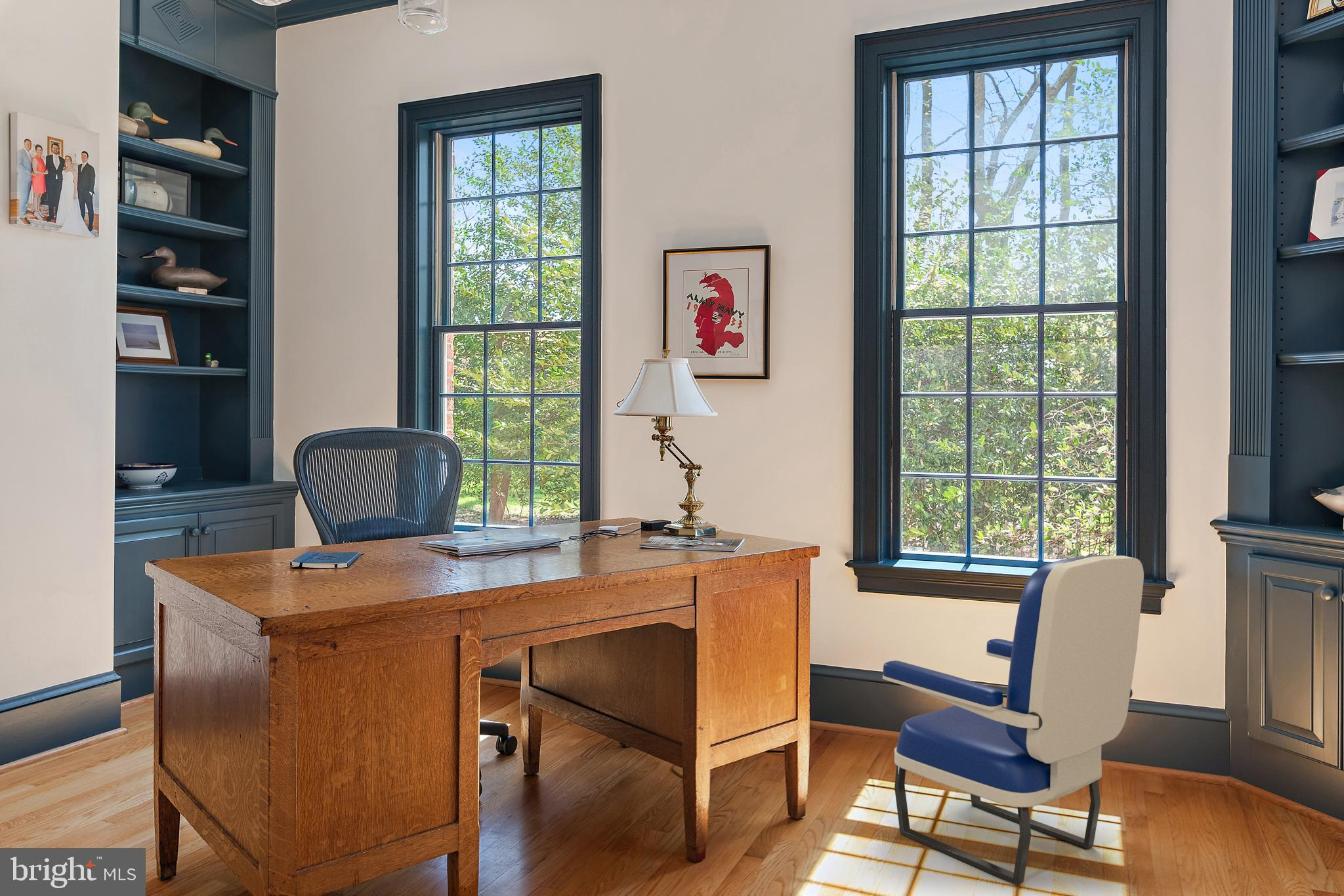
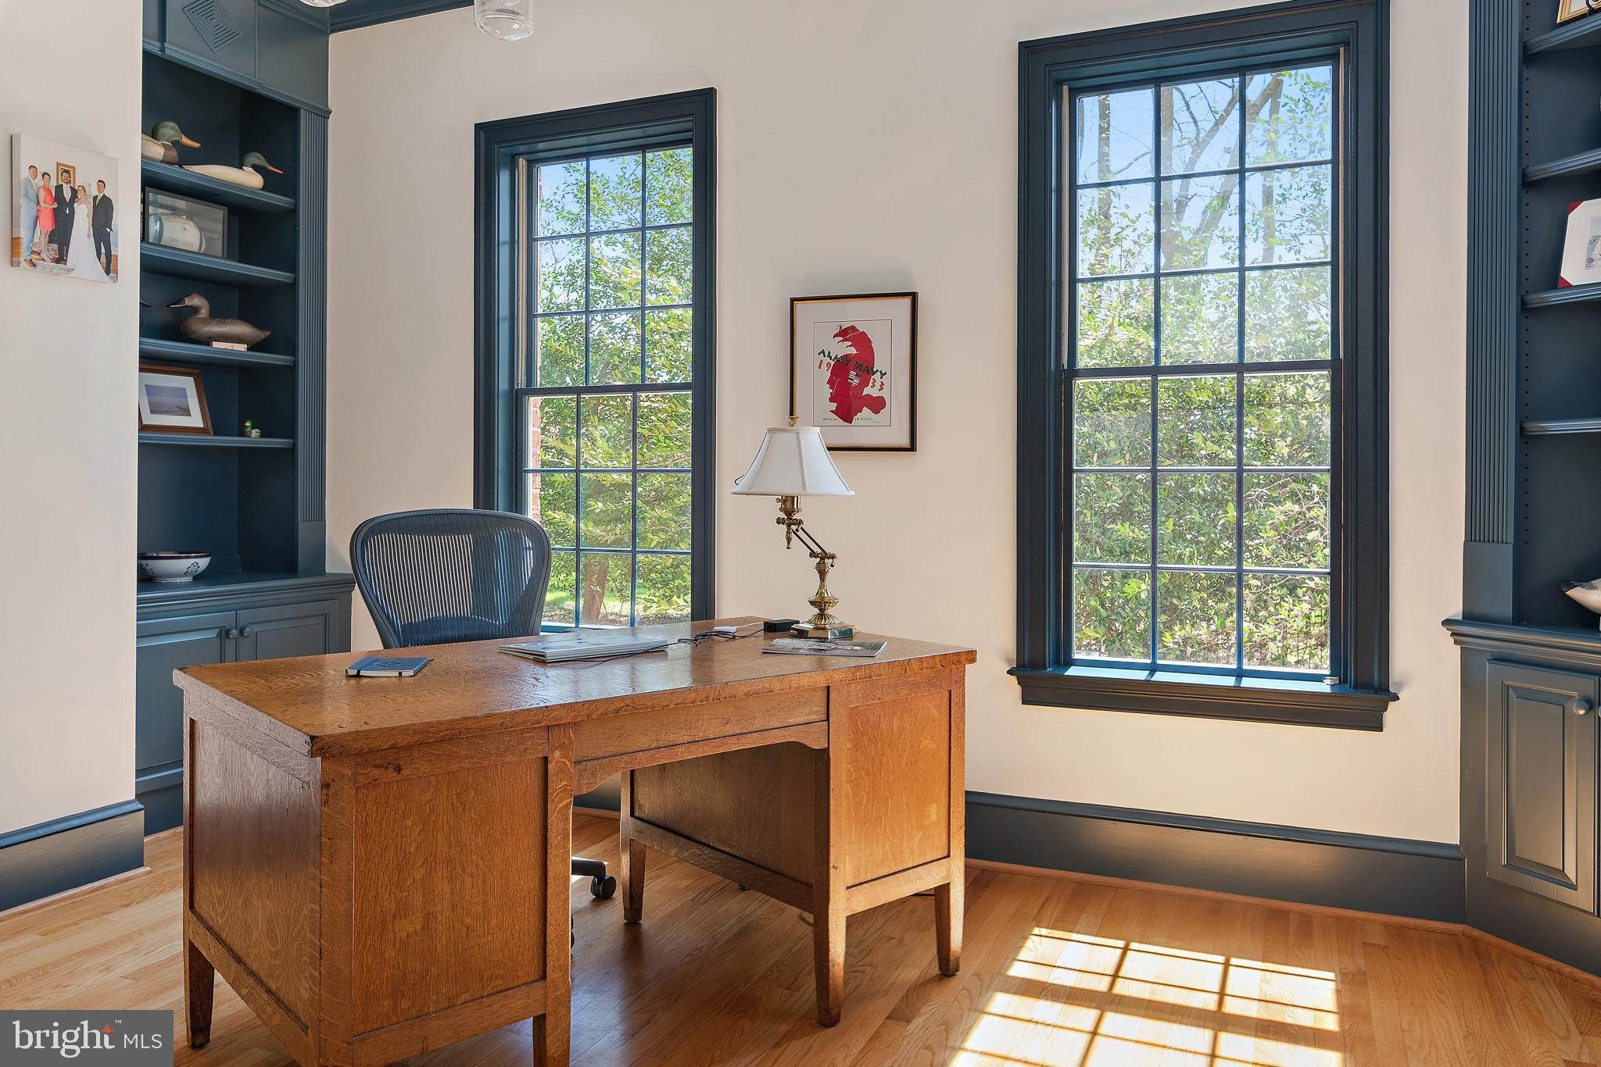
- armchair [882,554,1144,886]
